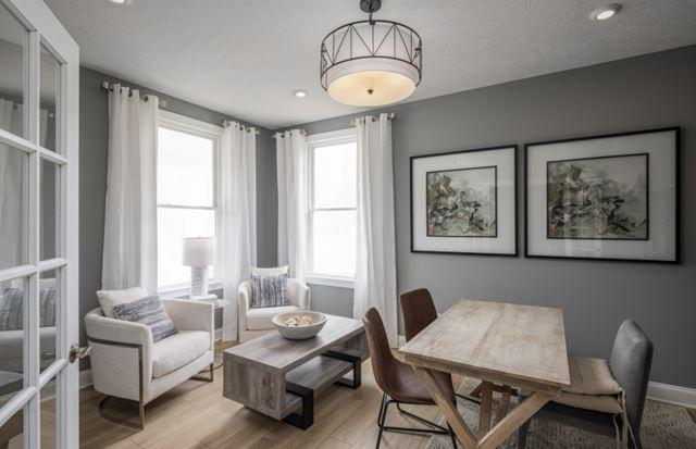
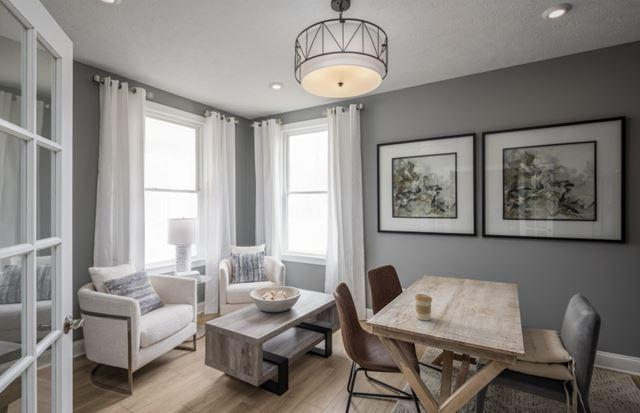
+ coffee cup [414,293,433,321]
